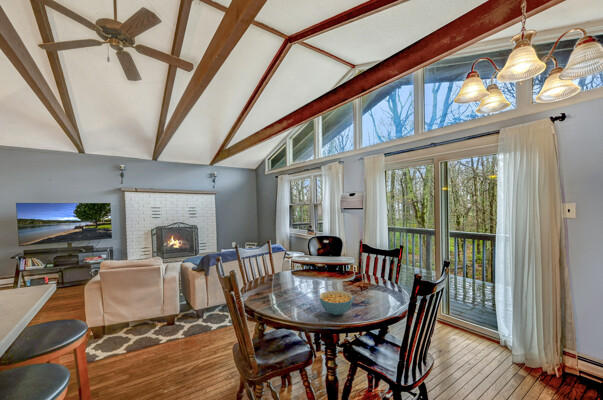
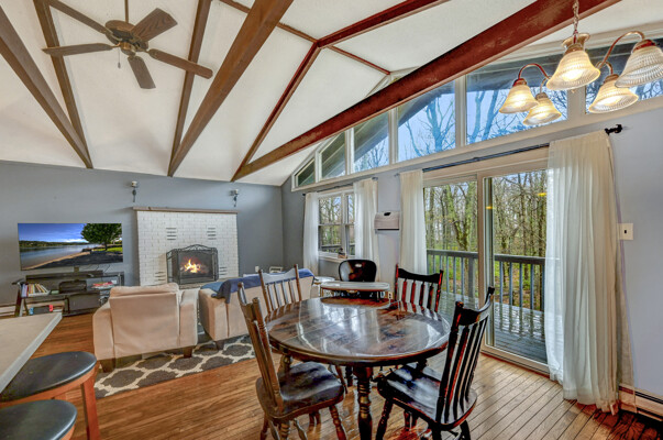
- cereal bowl [318,289,354,316]
